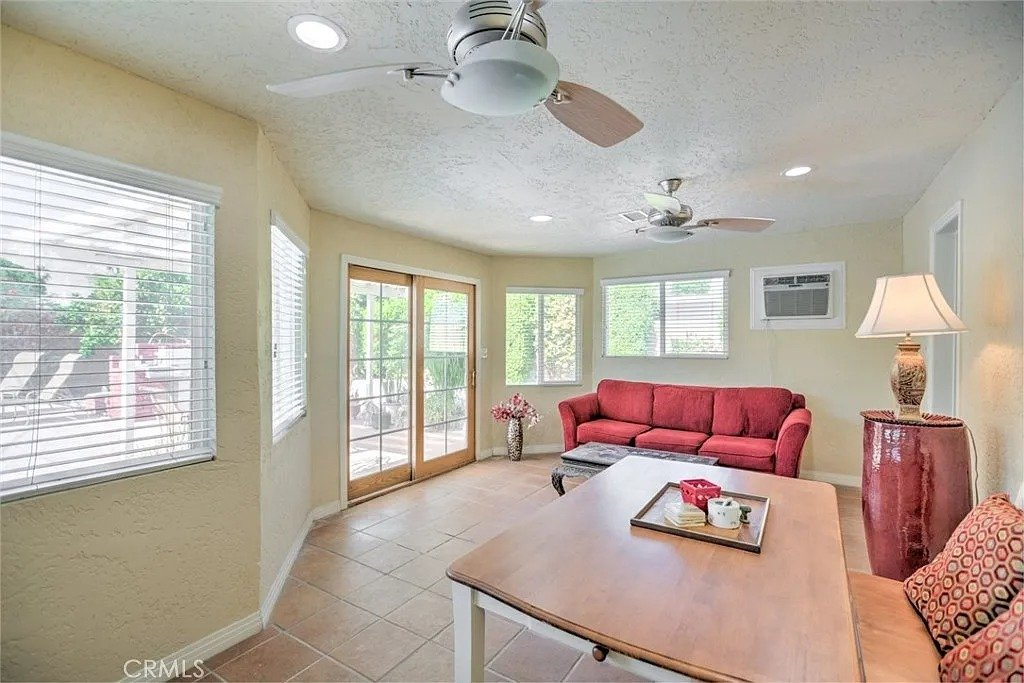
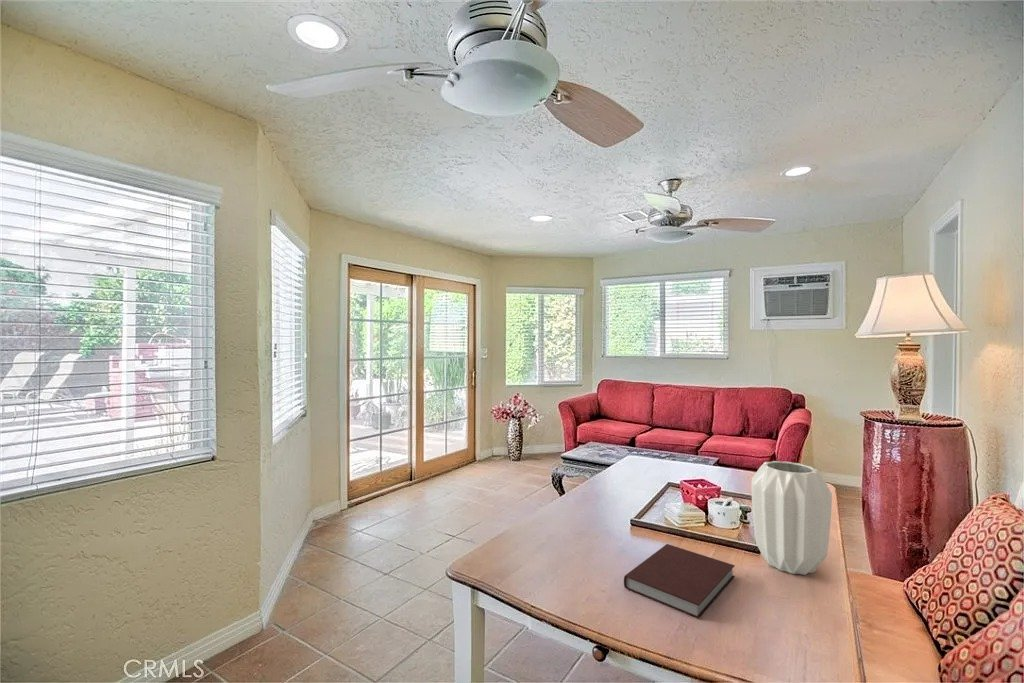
+ notebook [623,543,736,619]
+ vase [750,460,833,576]
